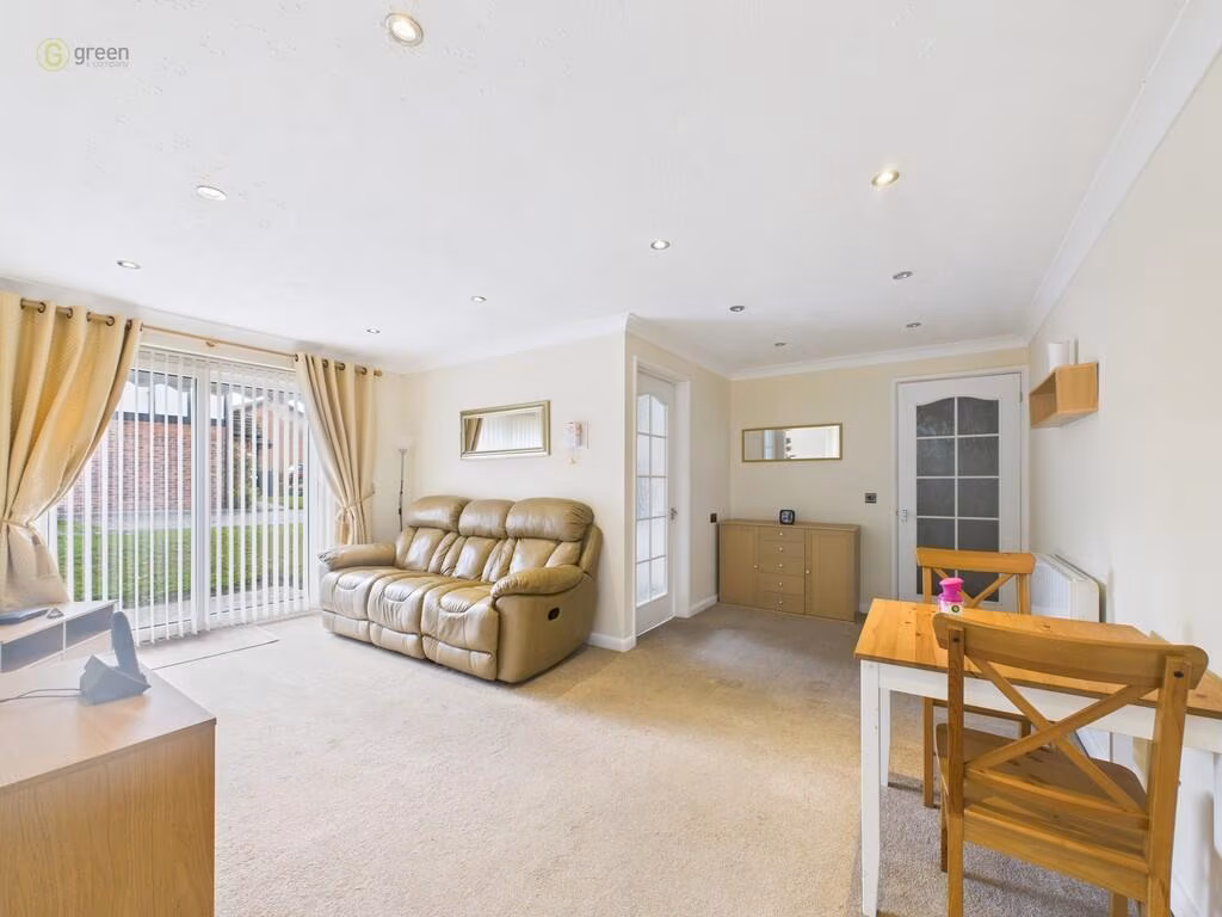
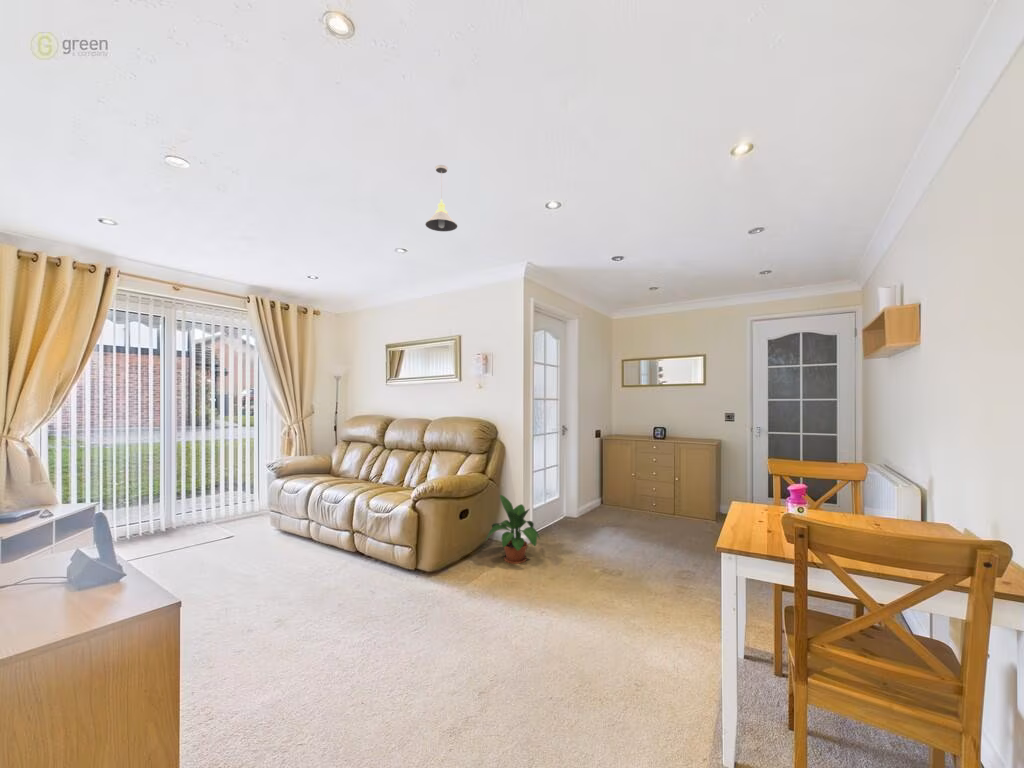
+ pendant light [424,164,459,232]
+ potted plant [485,494,541,565]
